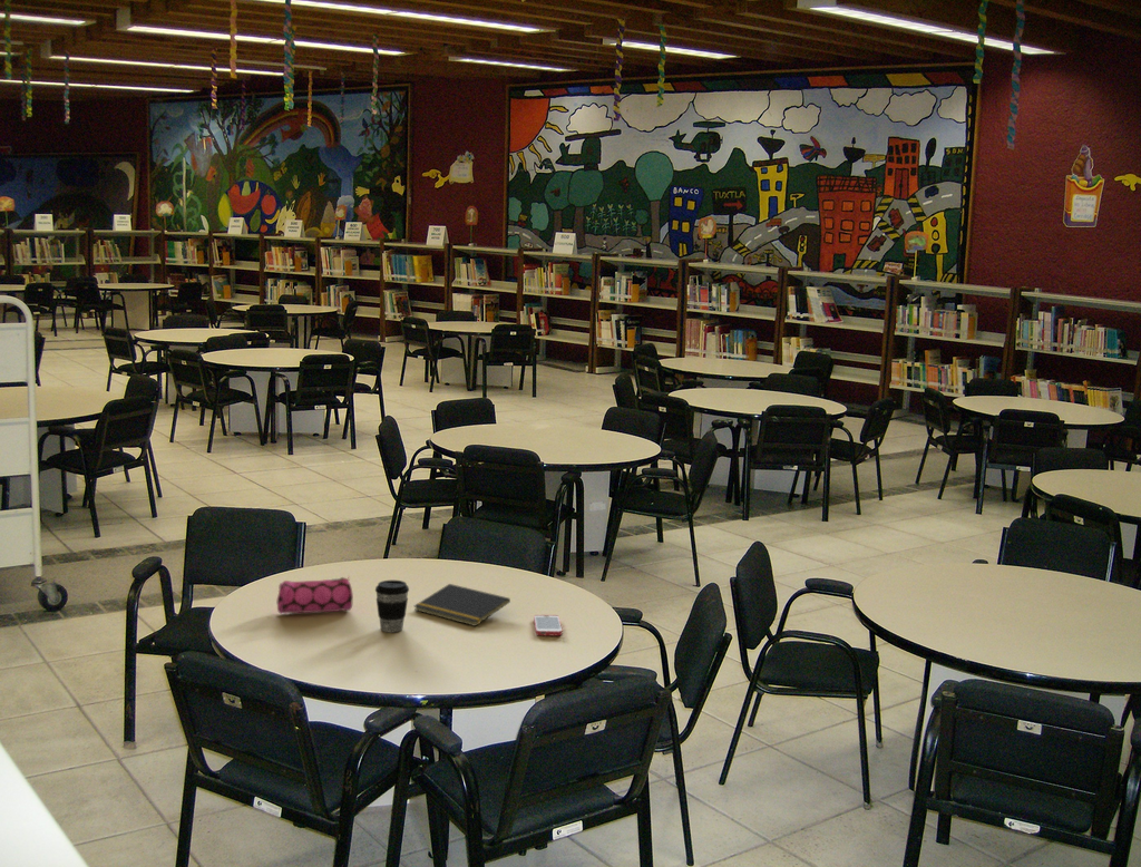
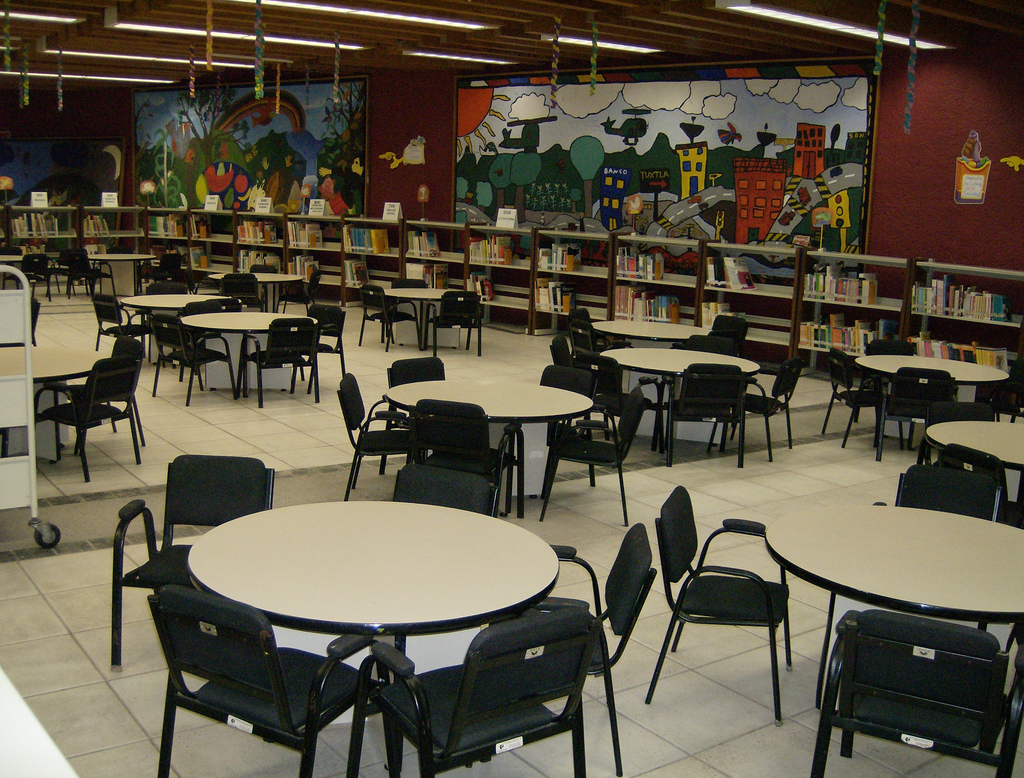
- notepad [413,583,511,627]
- pencil case [276,575,354,615]
- smartphone [533,614,564,636]
- coffee cup [374,579,410,633]
